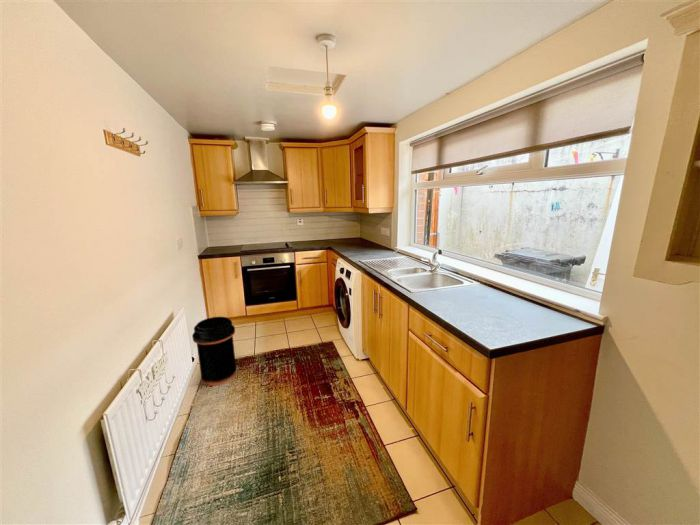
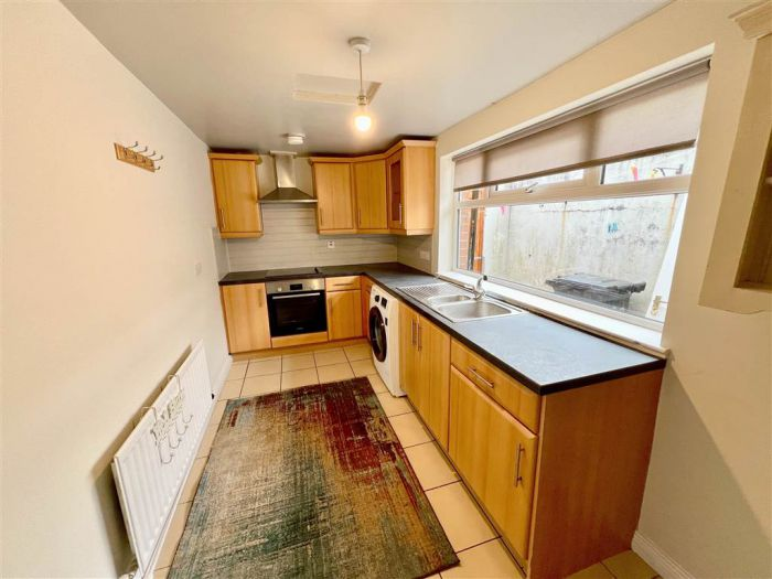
- trash can [191,316,238,387]
